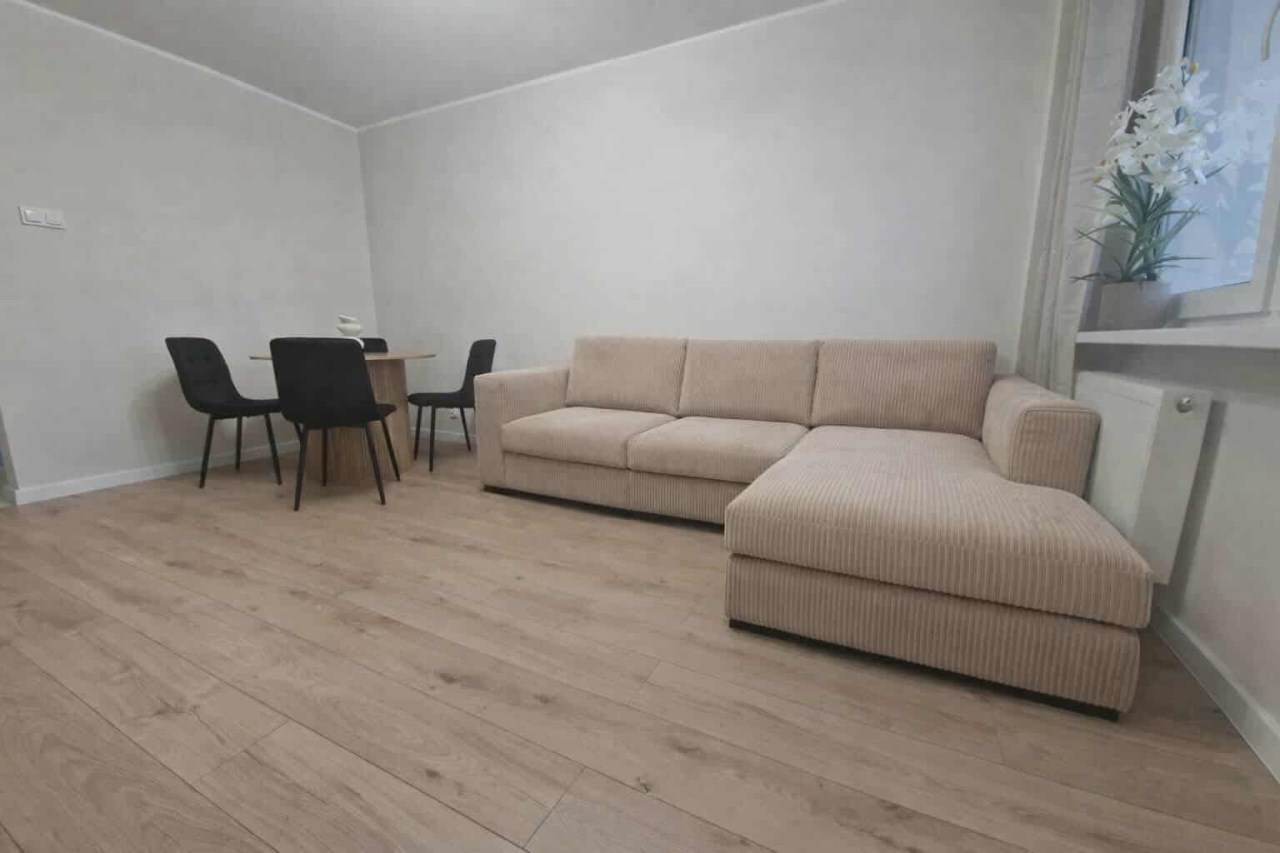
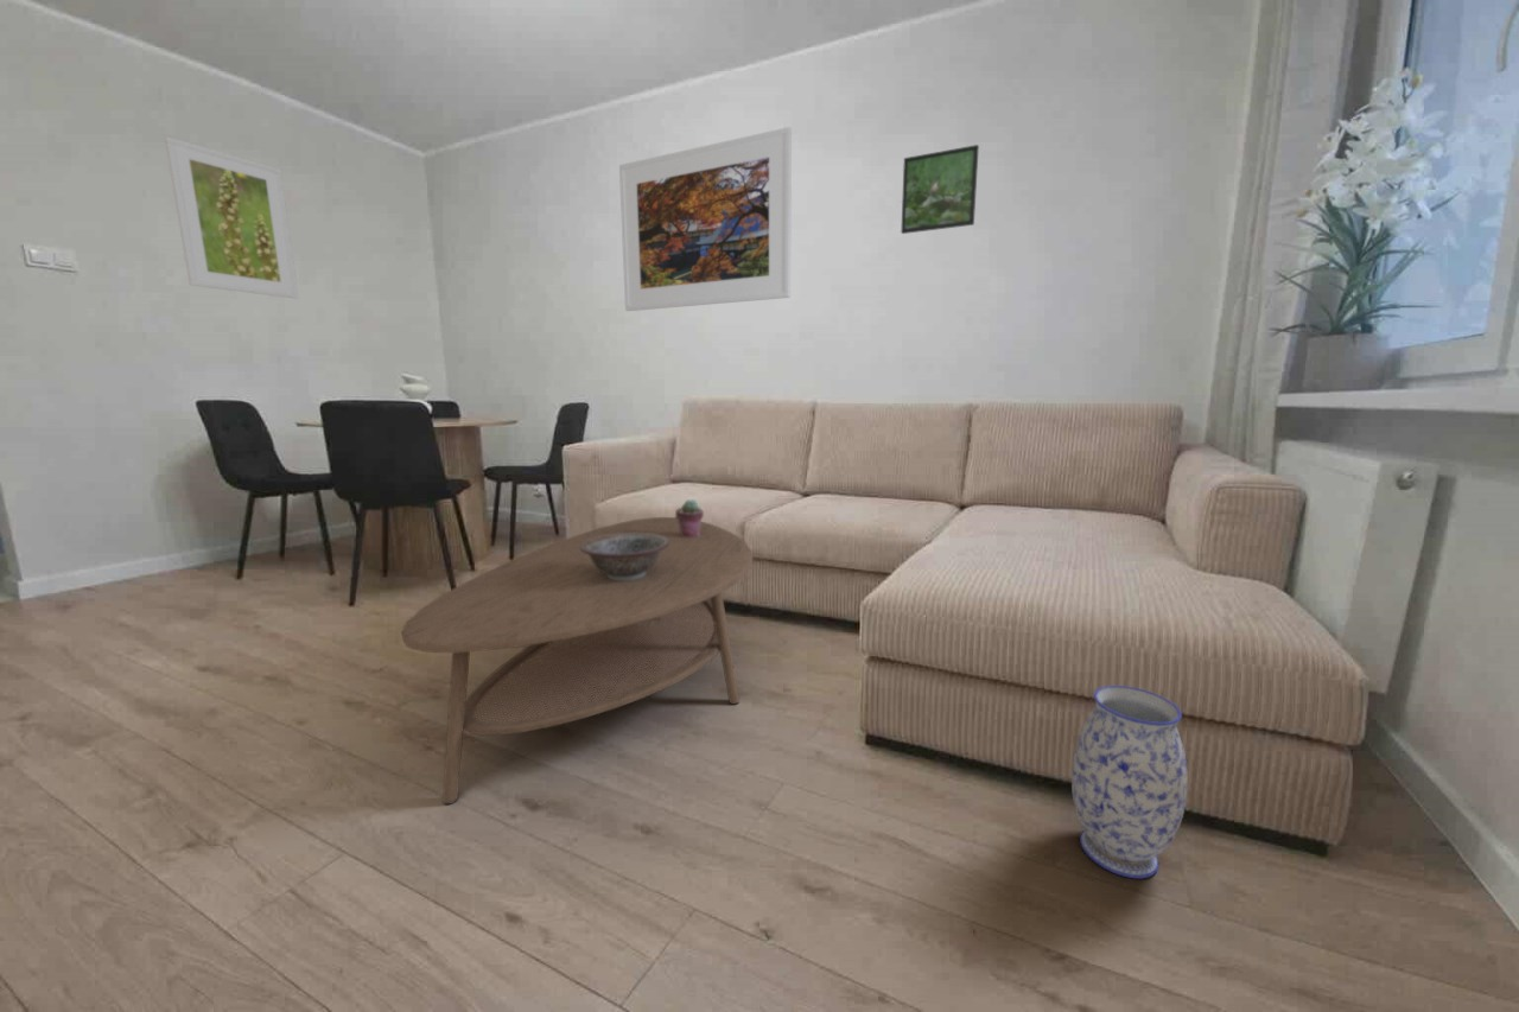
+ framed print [618,126,793,312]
+ decorative bowl [580,534,669,580]
+ potted succulent [674,498,705,537]
+ coffee table [401,516,754,806]
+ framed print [164,135,299,300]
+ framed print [900,144,980,235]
+ vase [1070,685,1189,879]
